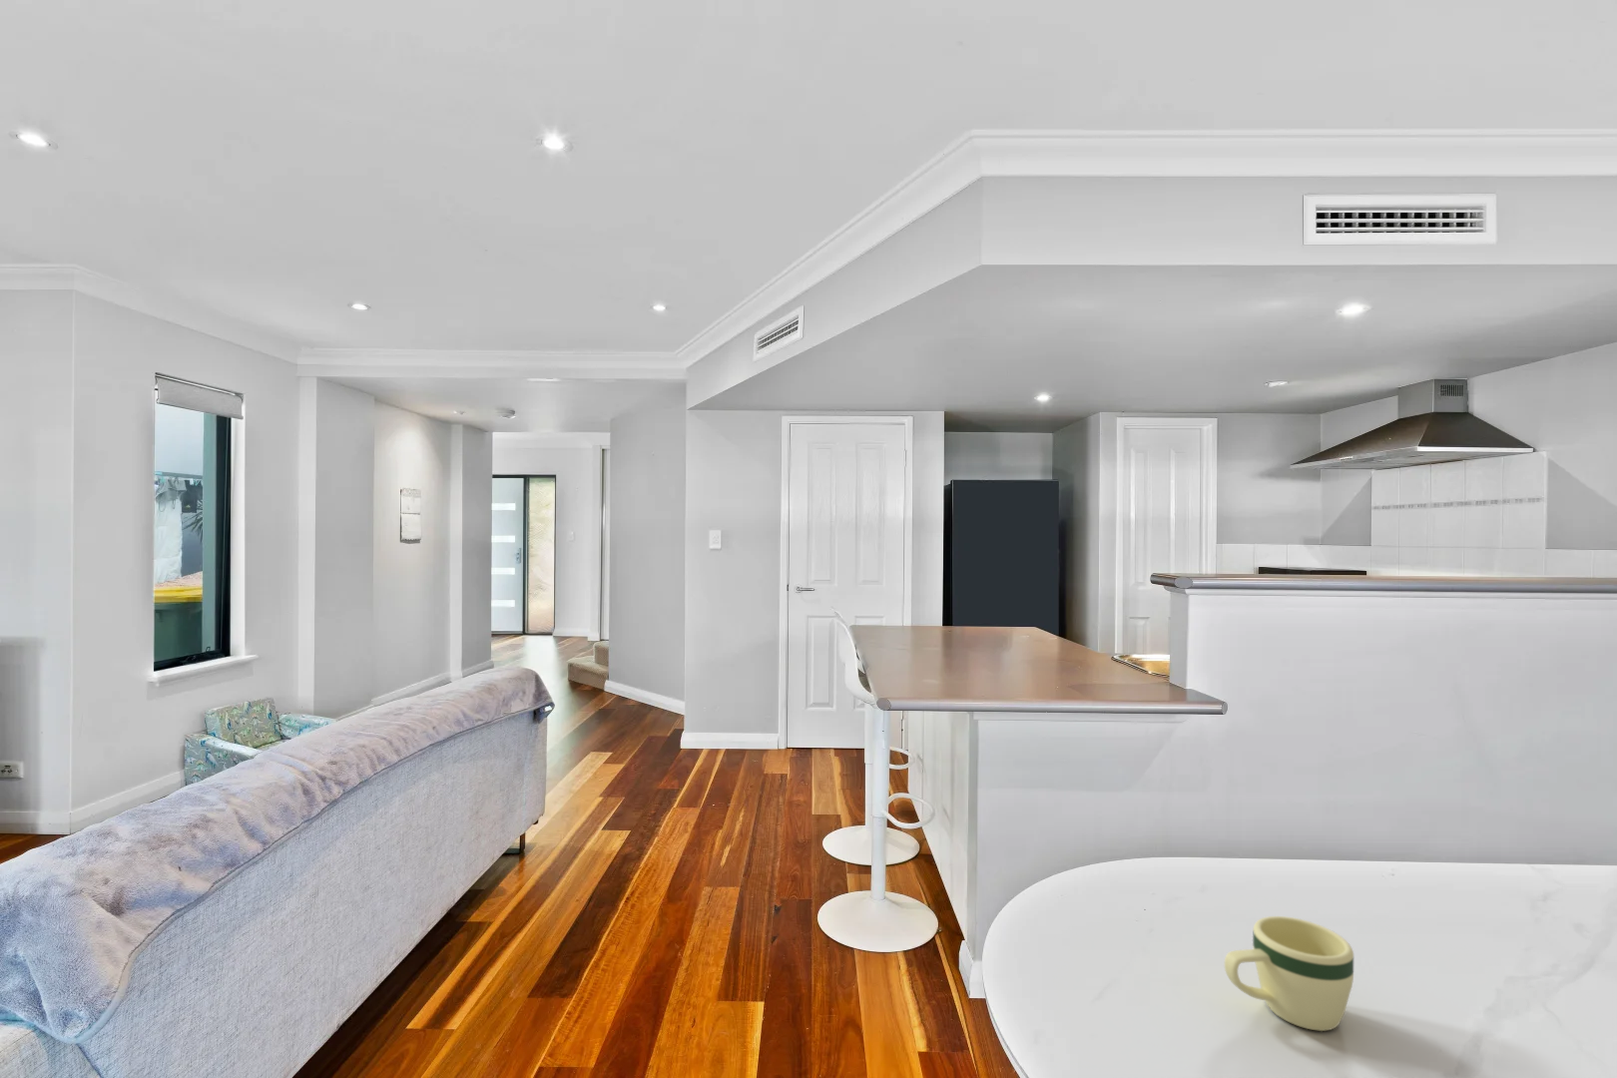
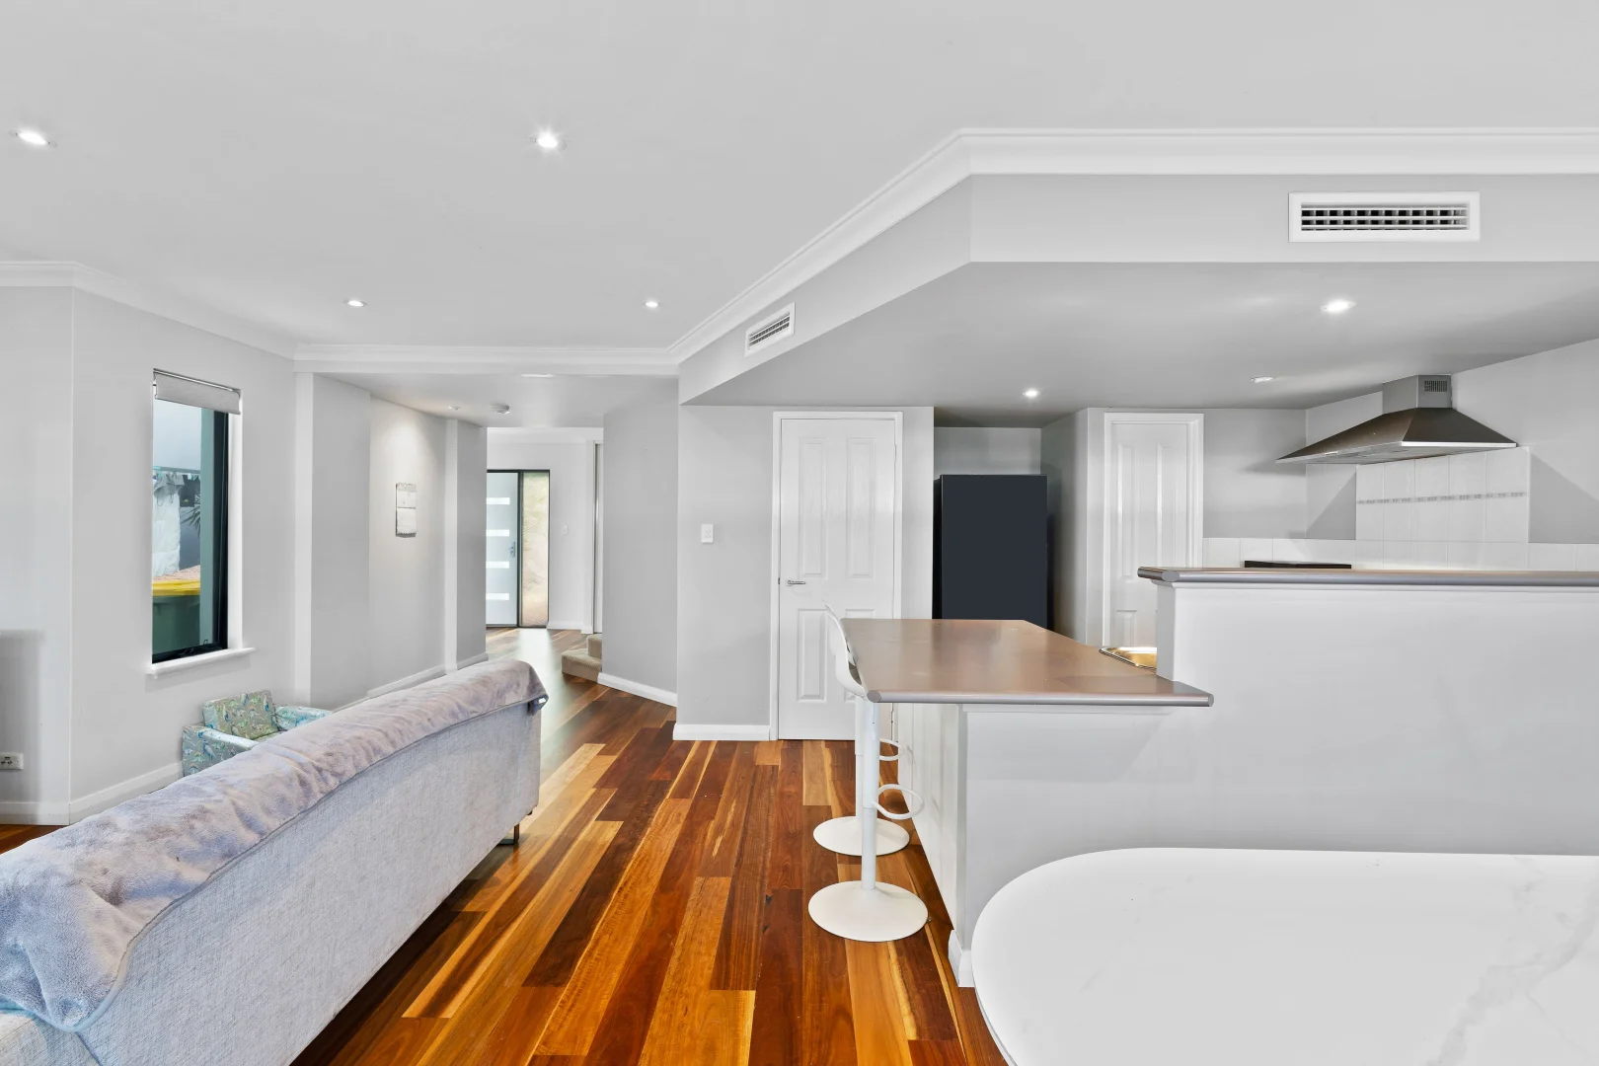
- mug [1224,916,1355,1032]
